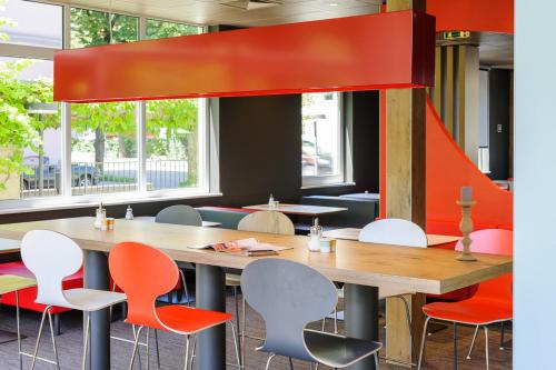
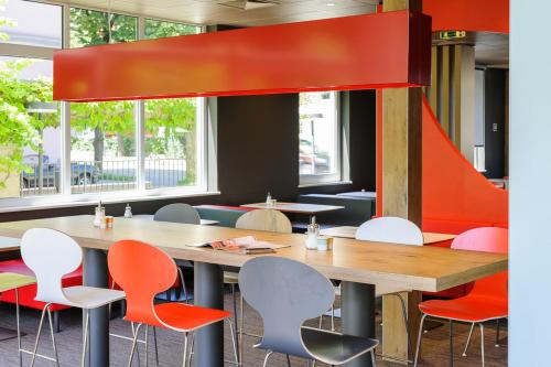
- candle holder [455,184,478,261]
